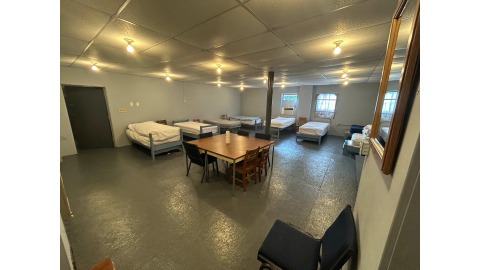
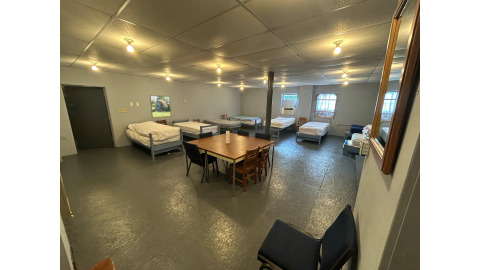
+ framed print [149,94,172,119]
